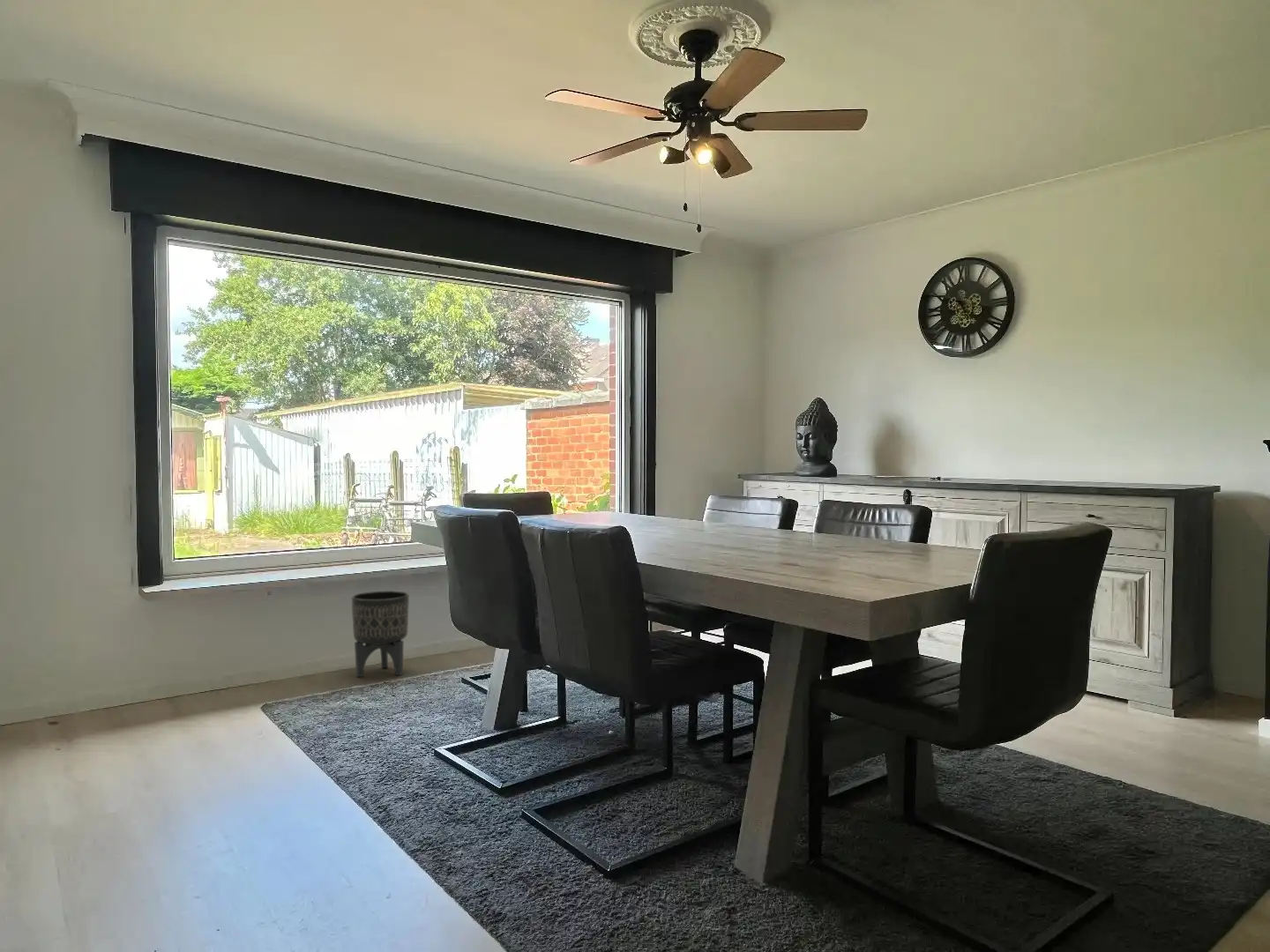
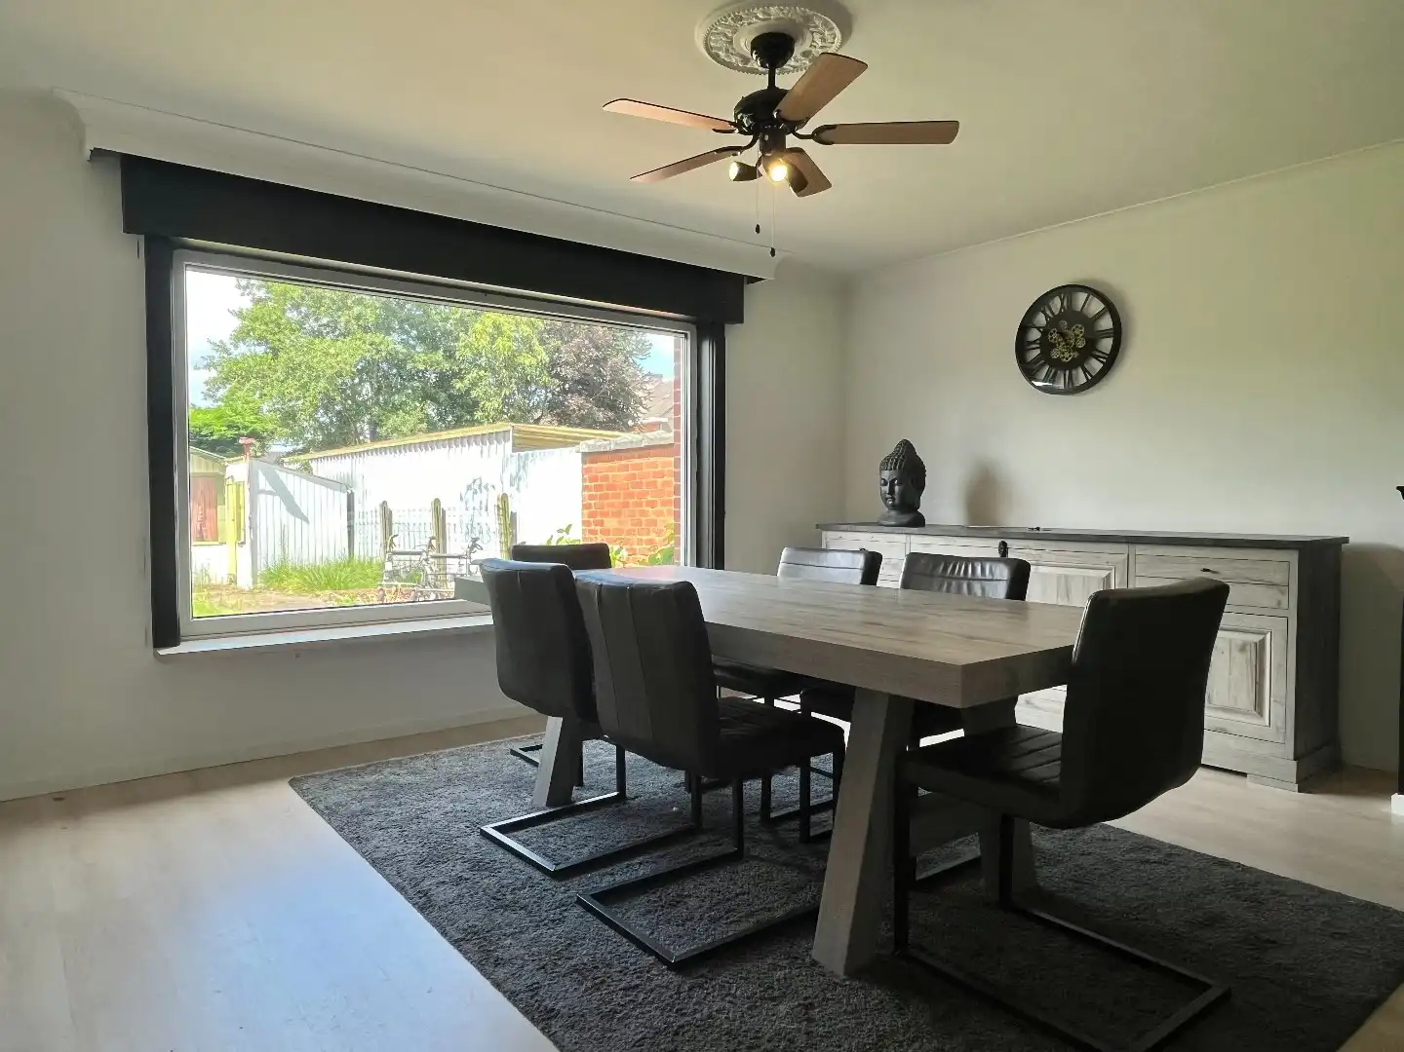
- planter [350,590,410,678]
